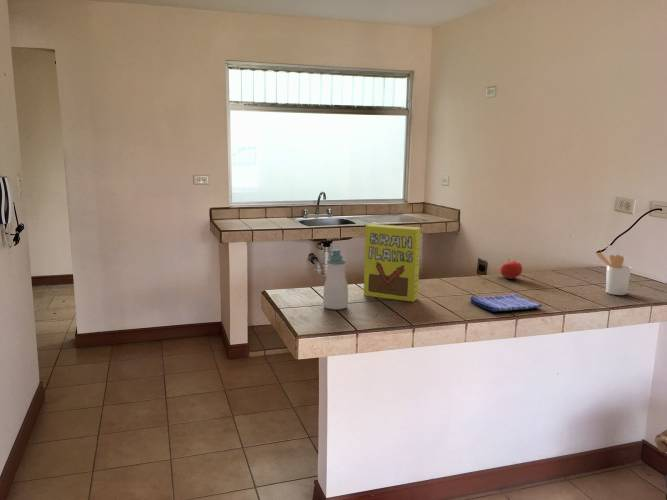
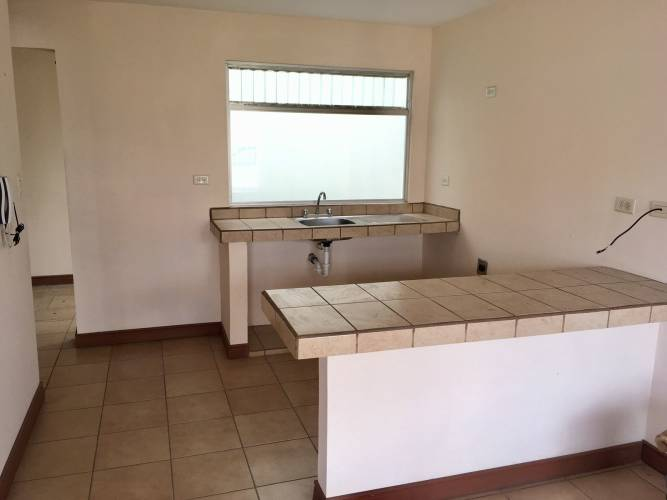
- utensil holder [595,251,632,296]
- fruit [499,258,523,280]
- dish towel [469,293,543,313]
- soap bottle [322,248,349,311]
- cereal box [363,223,422,303]
